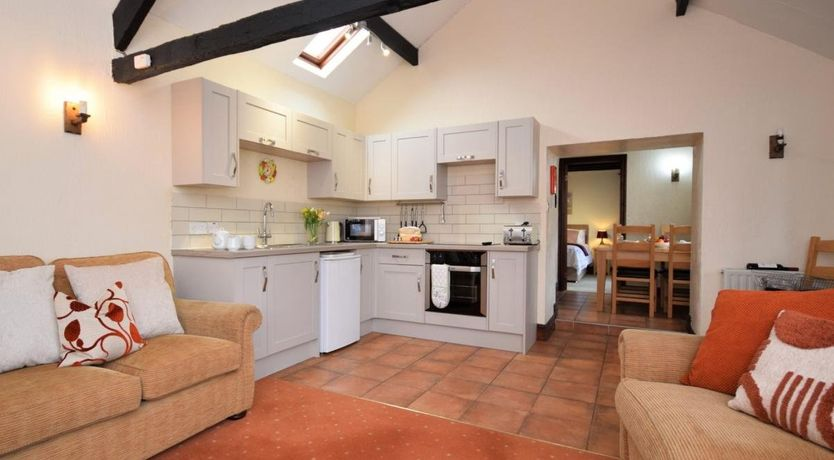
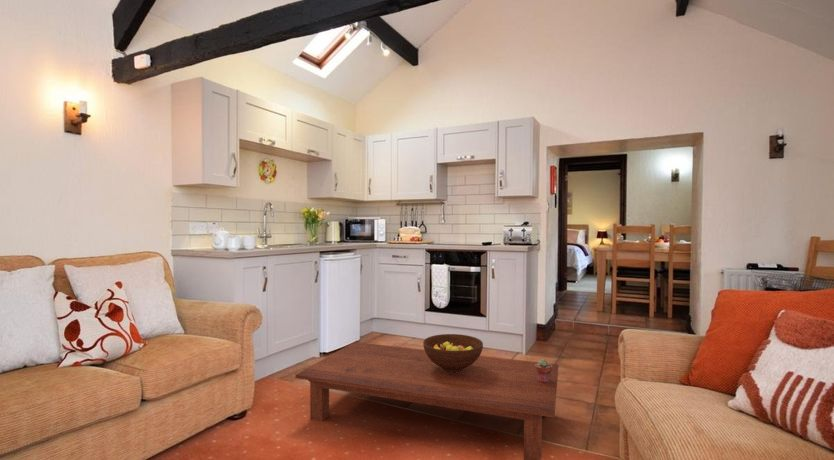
+ potted succulent [535,358,552,383]
+ fruit bowl [422,333,484,373]
+ coffee table [294,341,560,460]
